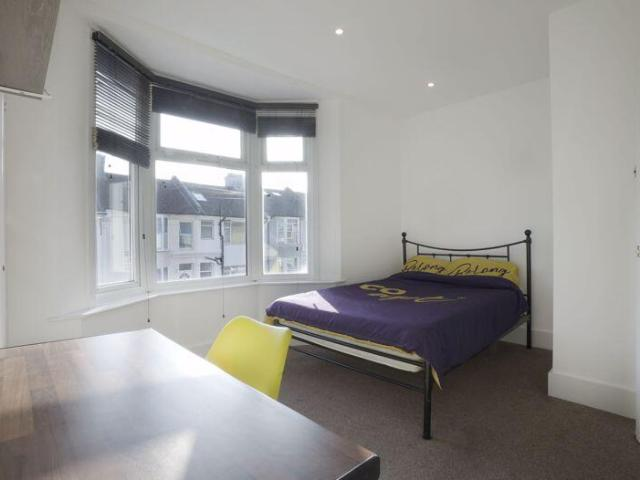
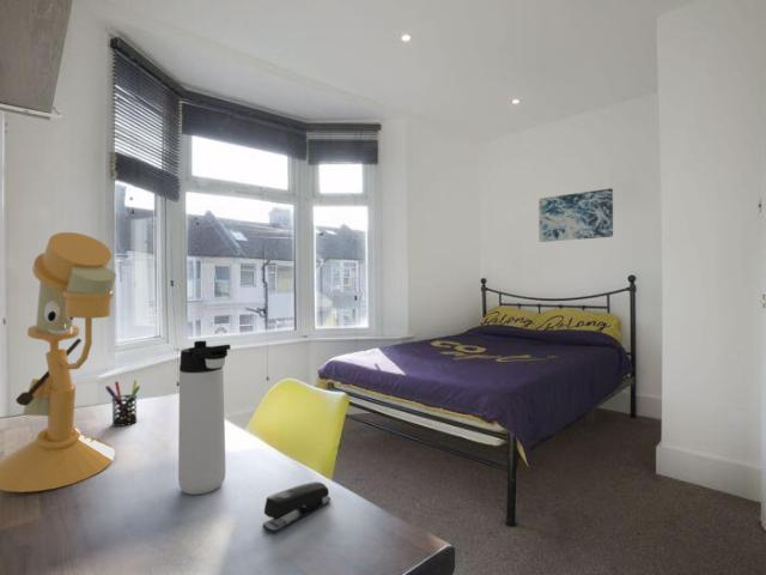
+ desk lamp [0,231,117,494]
+ wall art [537,187,614,243]
+ stapler [261,480,332,534]
+ thermos bottle [177,340,232,496]
+ pen holder [104,380,141,428]
